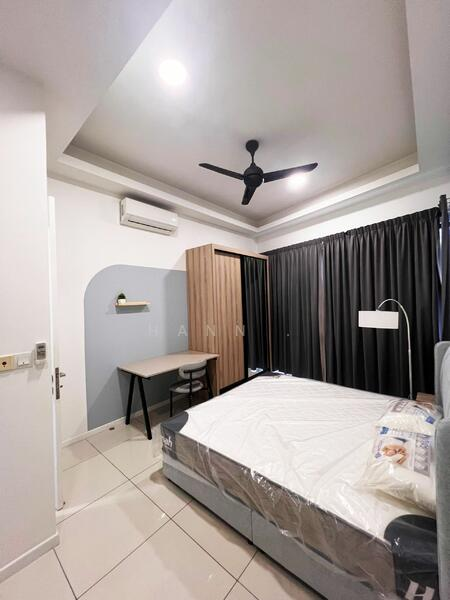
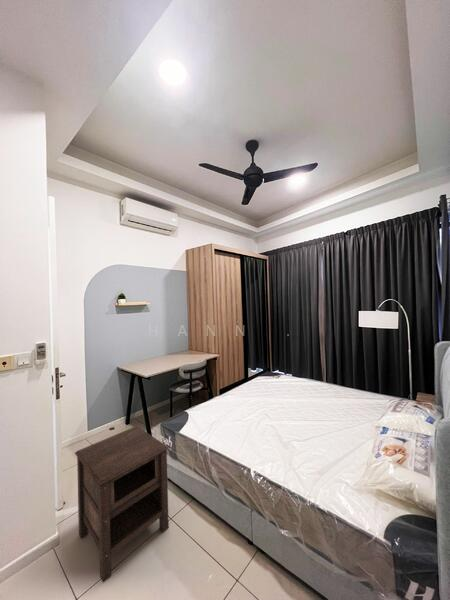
+ nightstand [74,425,170,583]
